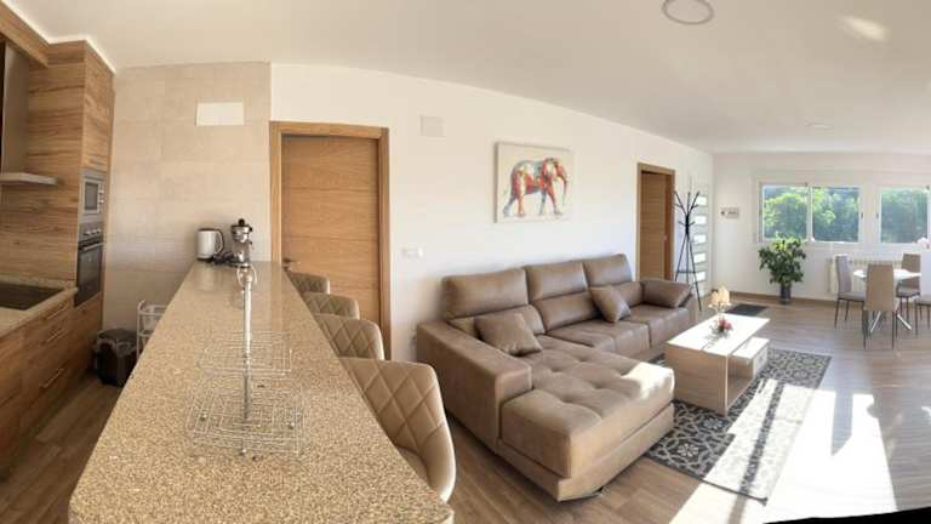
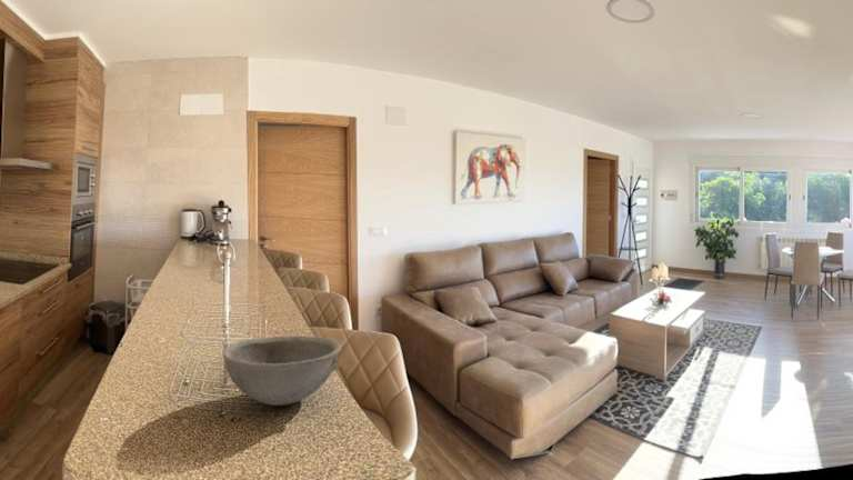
+ bowl [222,334,343,407]
